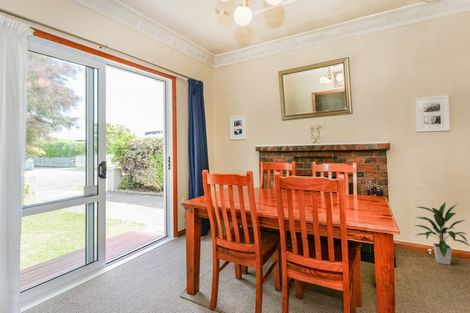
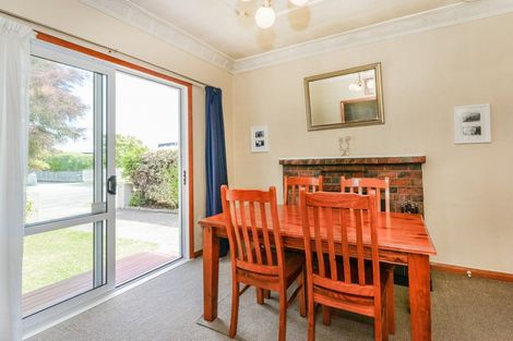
- indoor plant [413,201,470,266]
